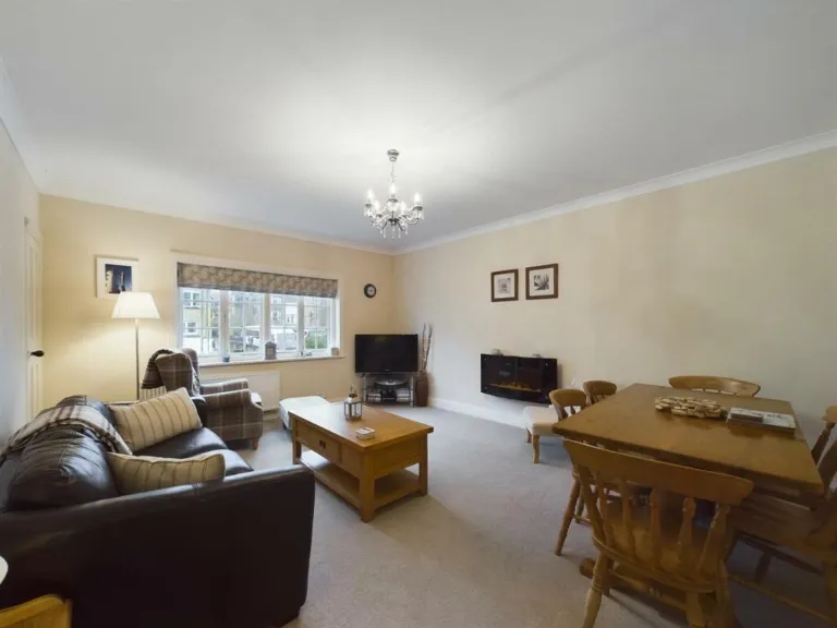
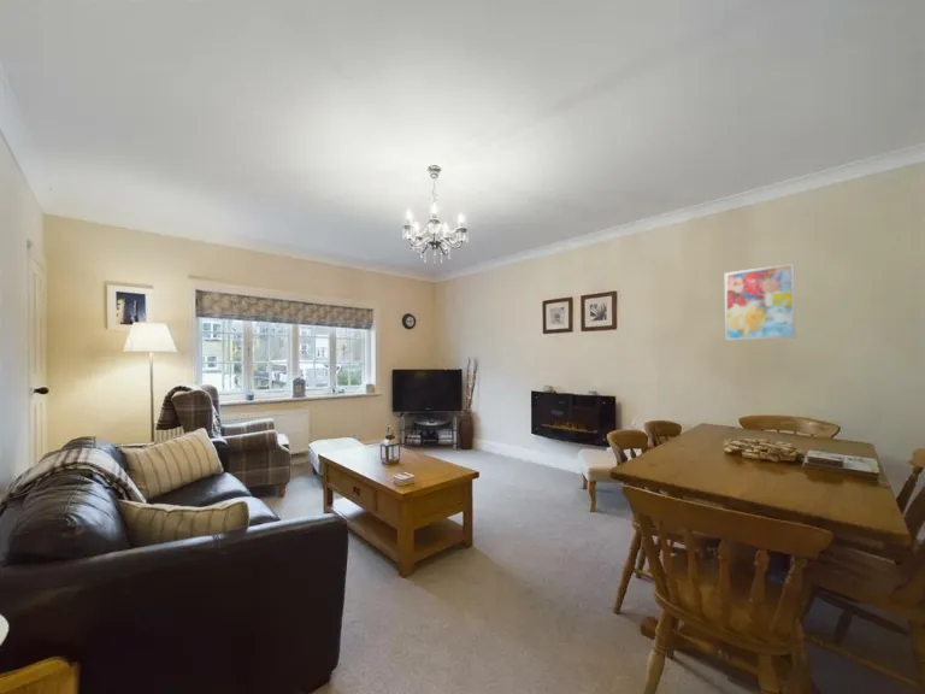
+ wall art [724,263,796,341]
